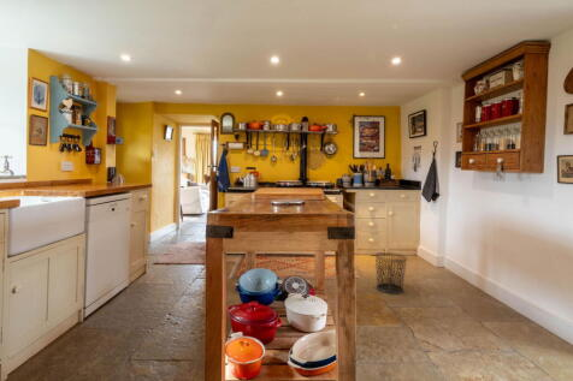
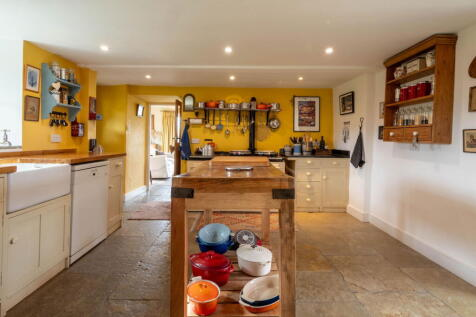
- waste bin [373,251,409,294]
